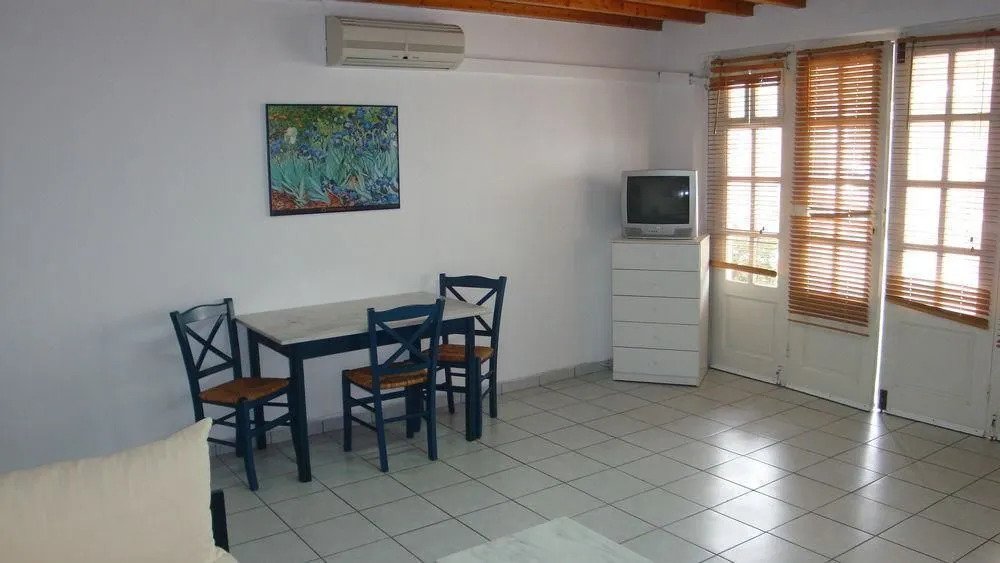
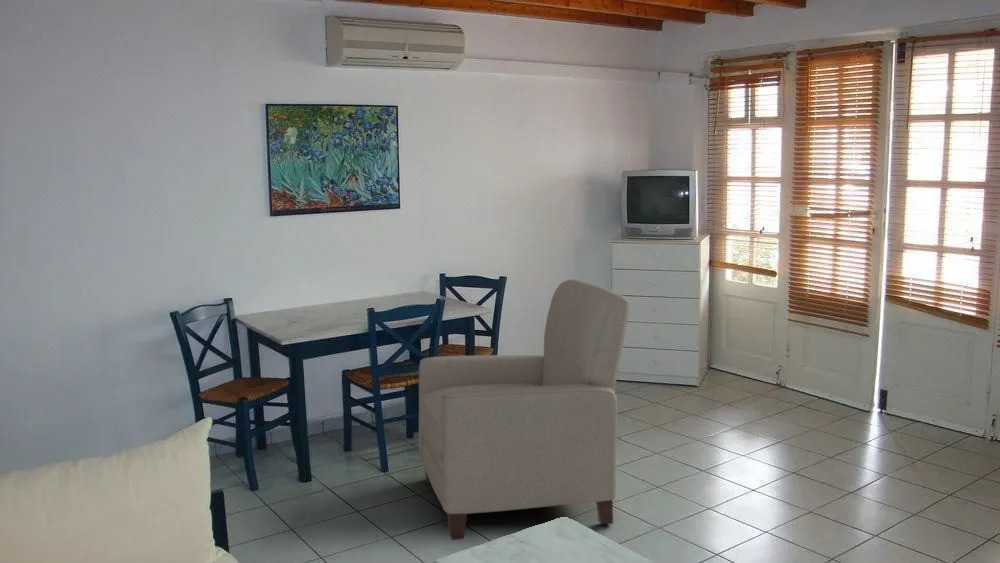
+ chair [418,278,630,541]
